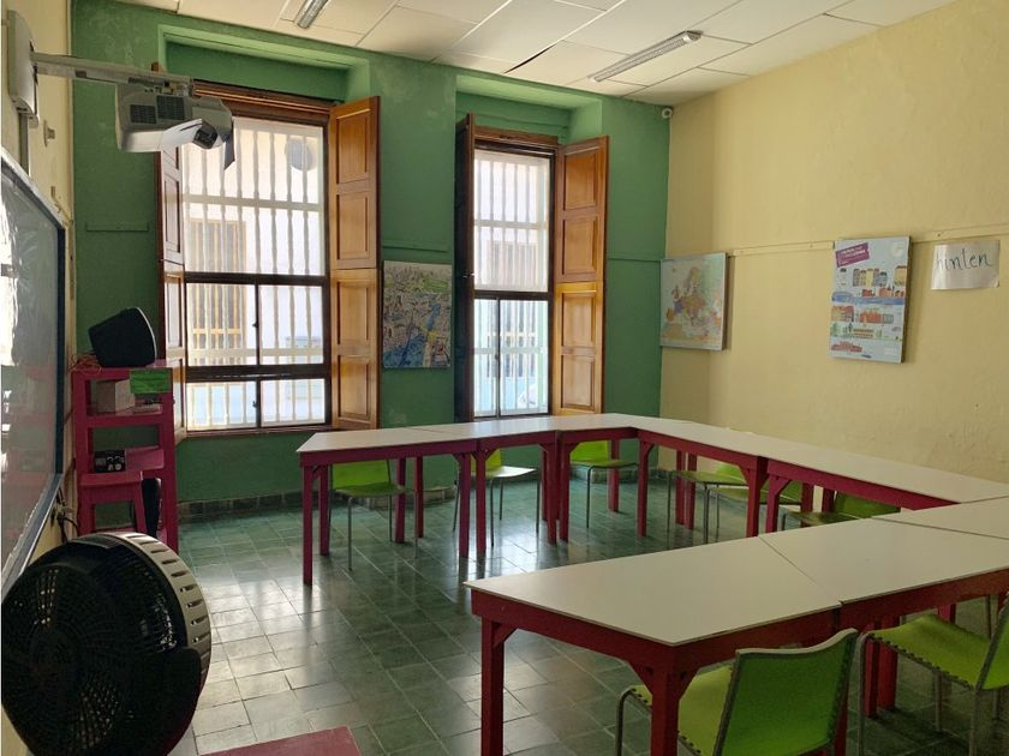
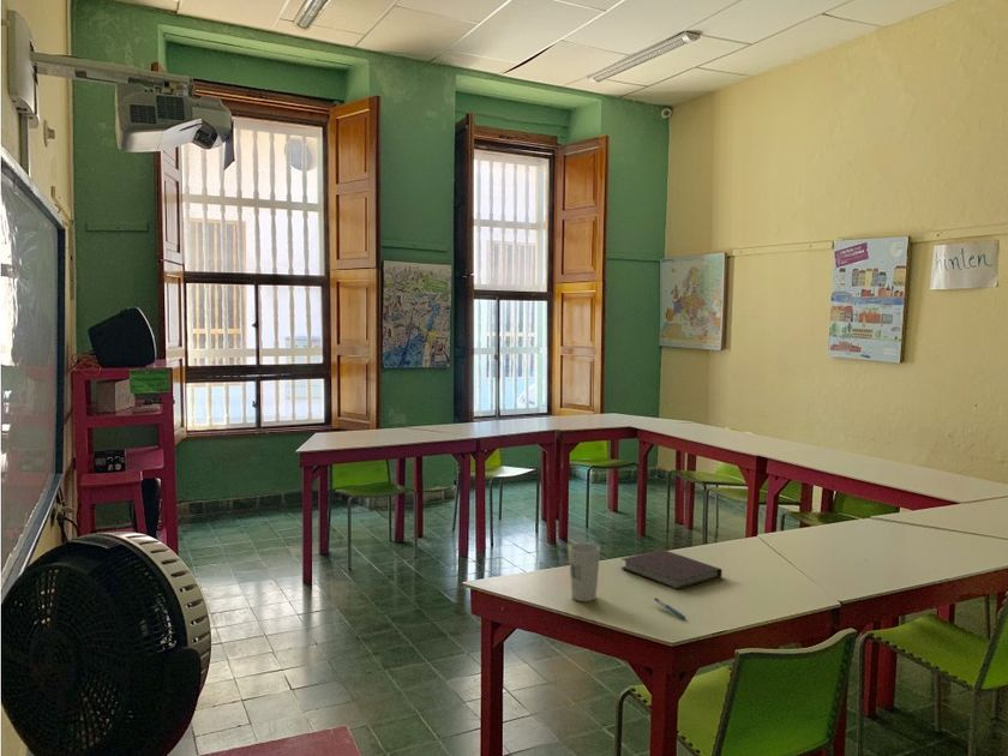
+ pen [653,596,688,620]
+ cup [568,542,601,602]
+ notebook [620,548,724,590]
